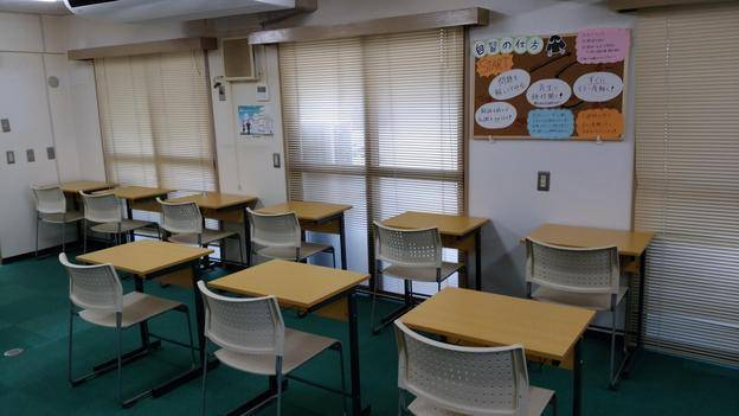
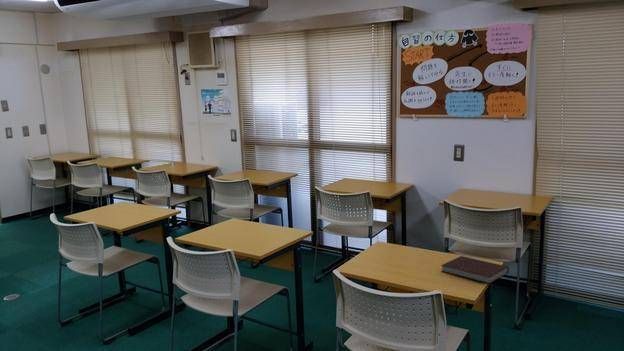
+ notebook [440,255,510,285]
